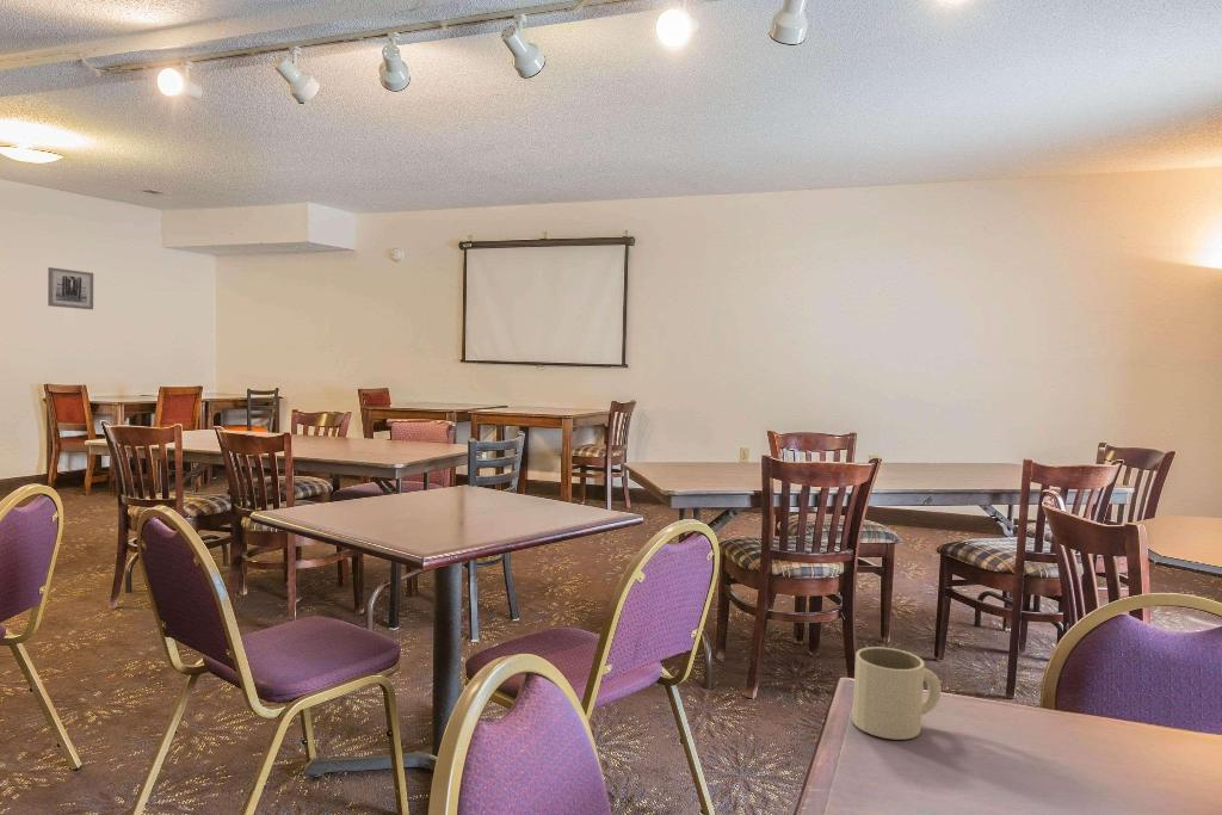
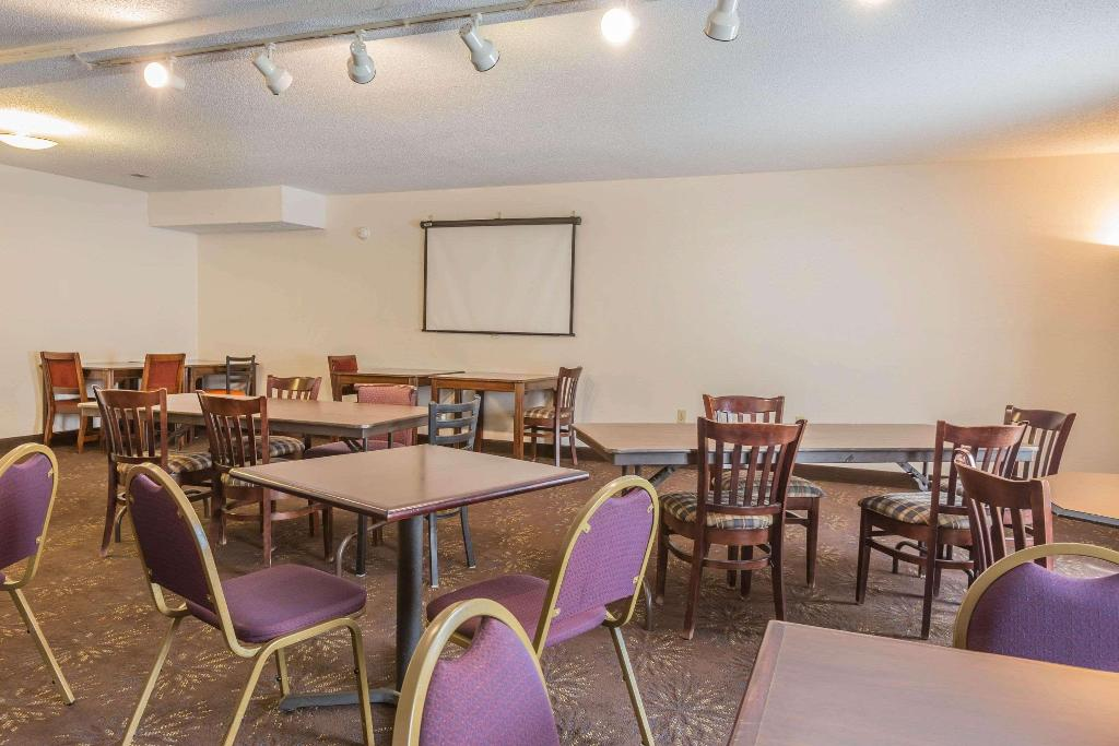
- wall art [47,266,94,310]
- mug [851,646,943,741]
